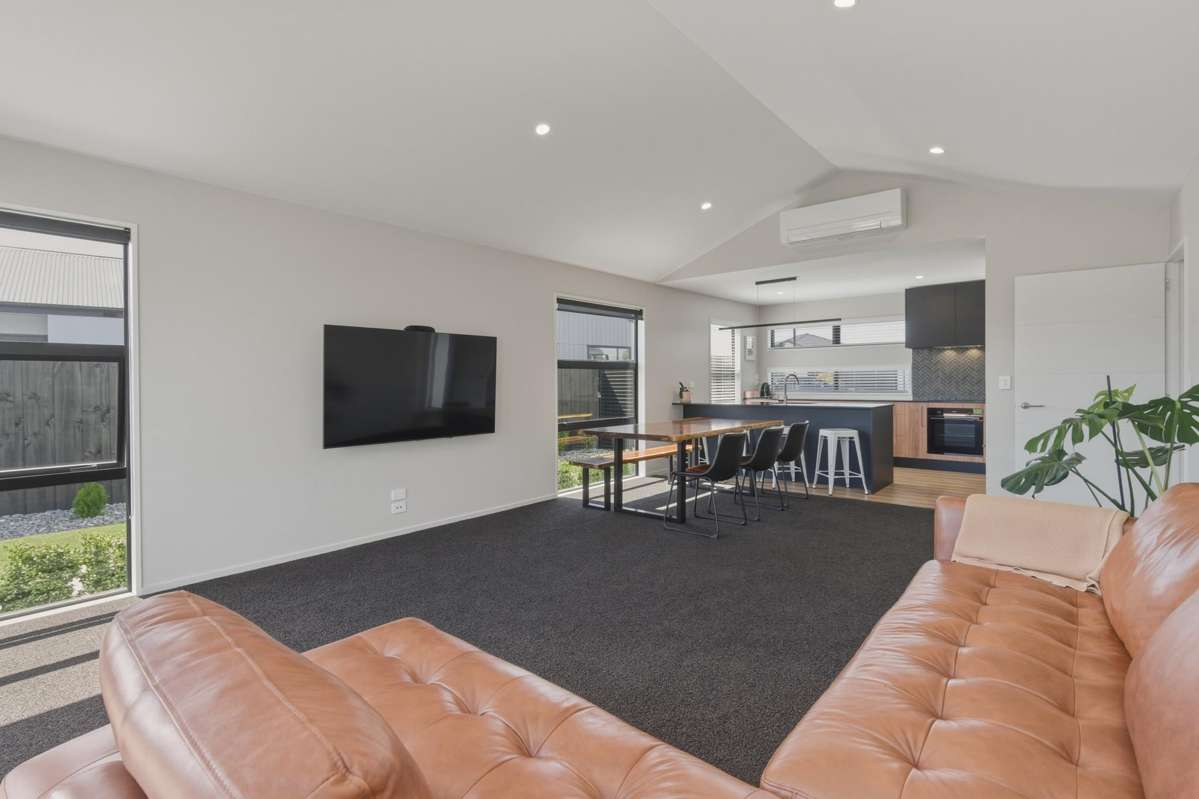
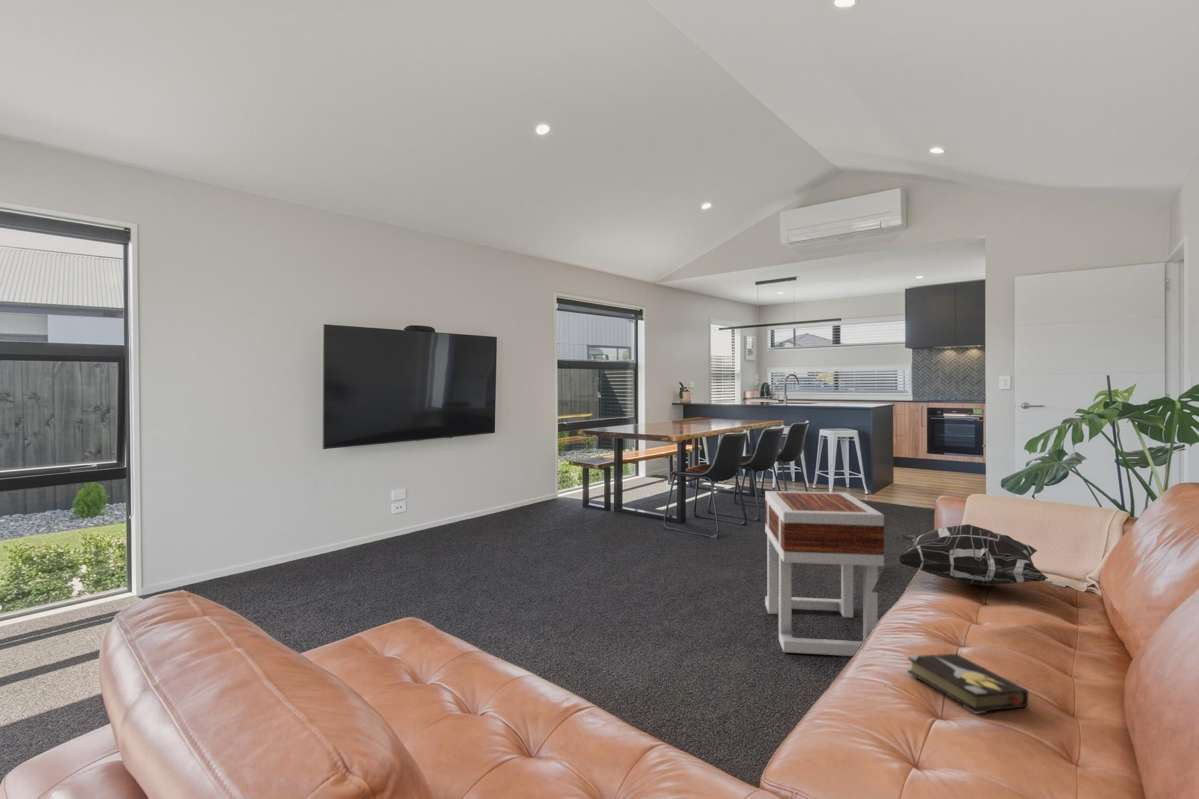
+ side table [764,490,885,657]
+ hardback book [906,653,1029,715]
+ decorative pillow [896,523,1049,586]
